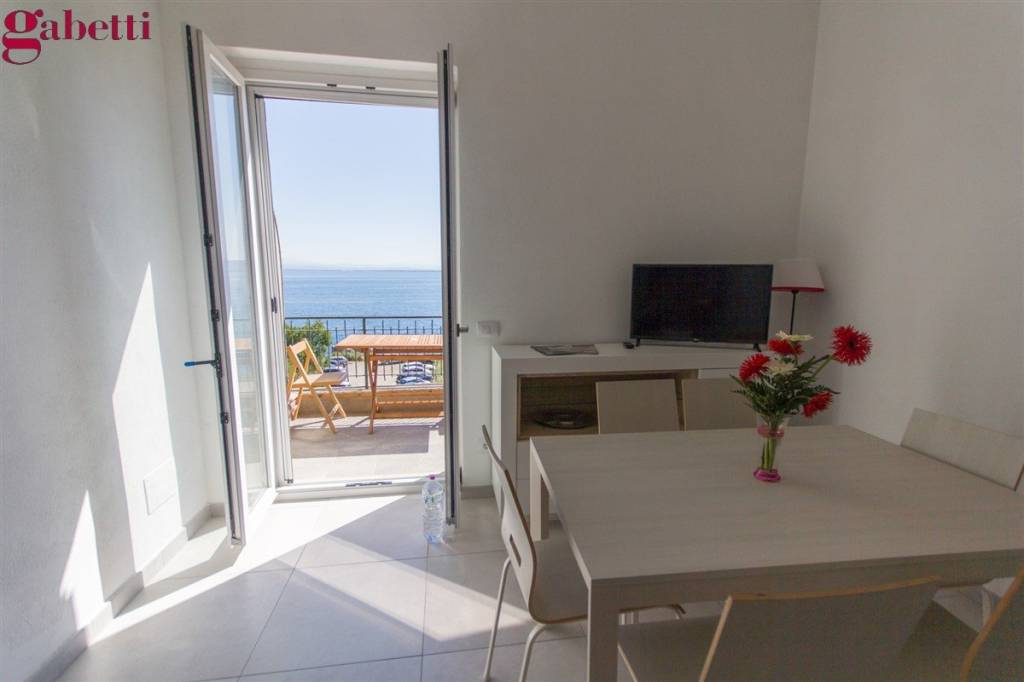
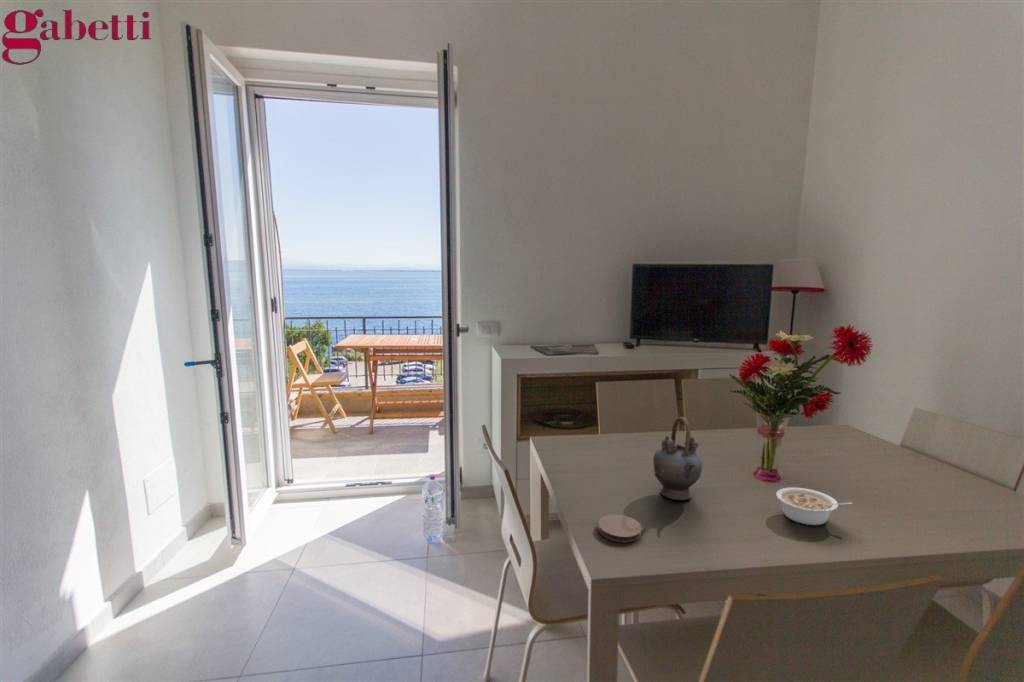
+ coaster [597,513,642,543]
+ legume [775,487,854,526]
+ teapot [652,416,703,501]
